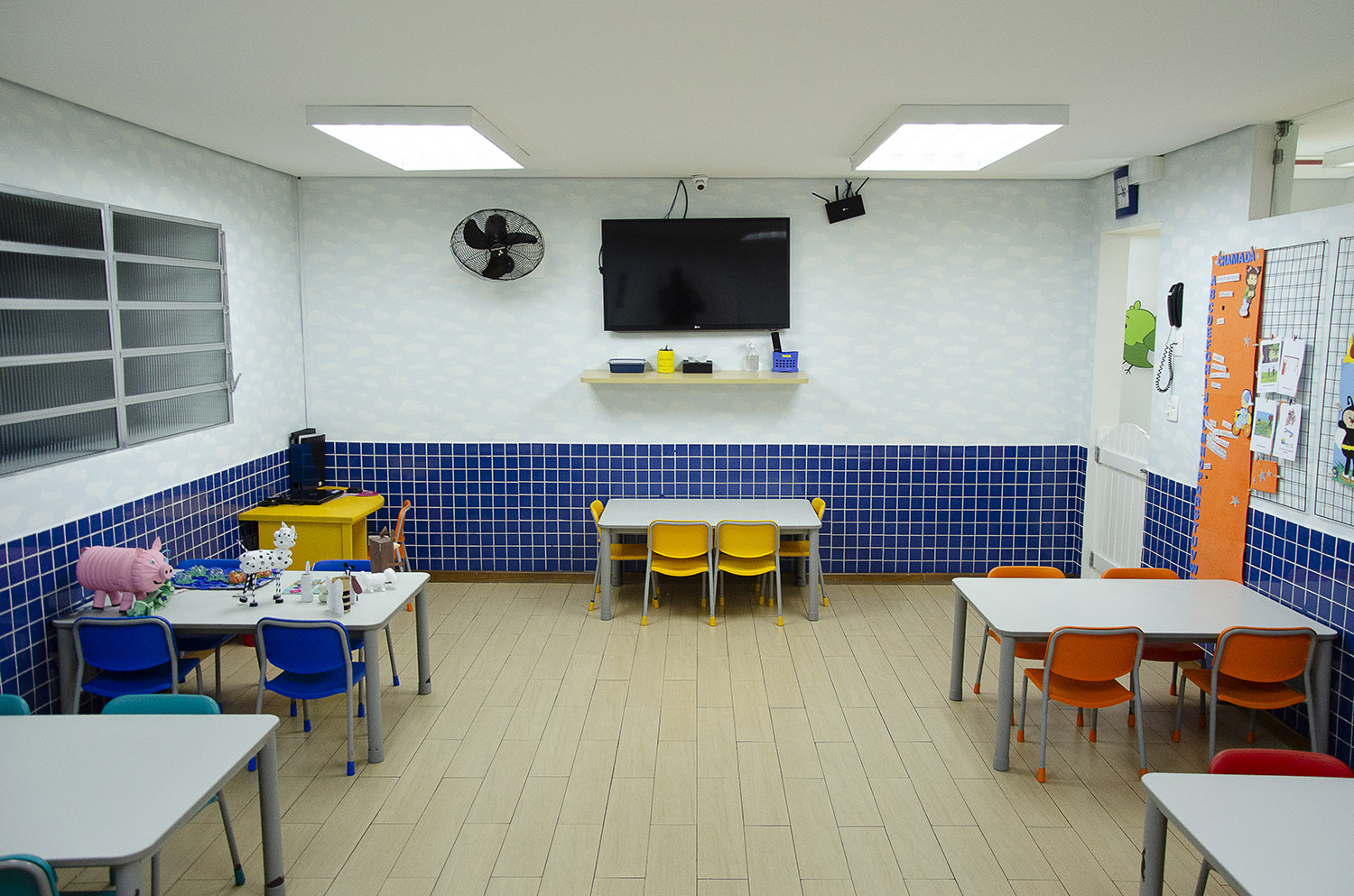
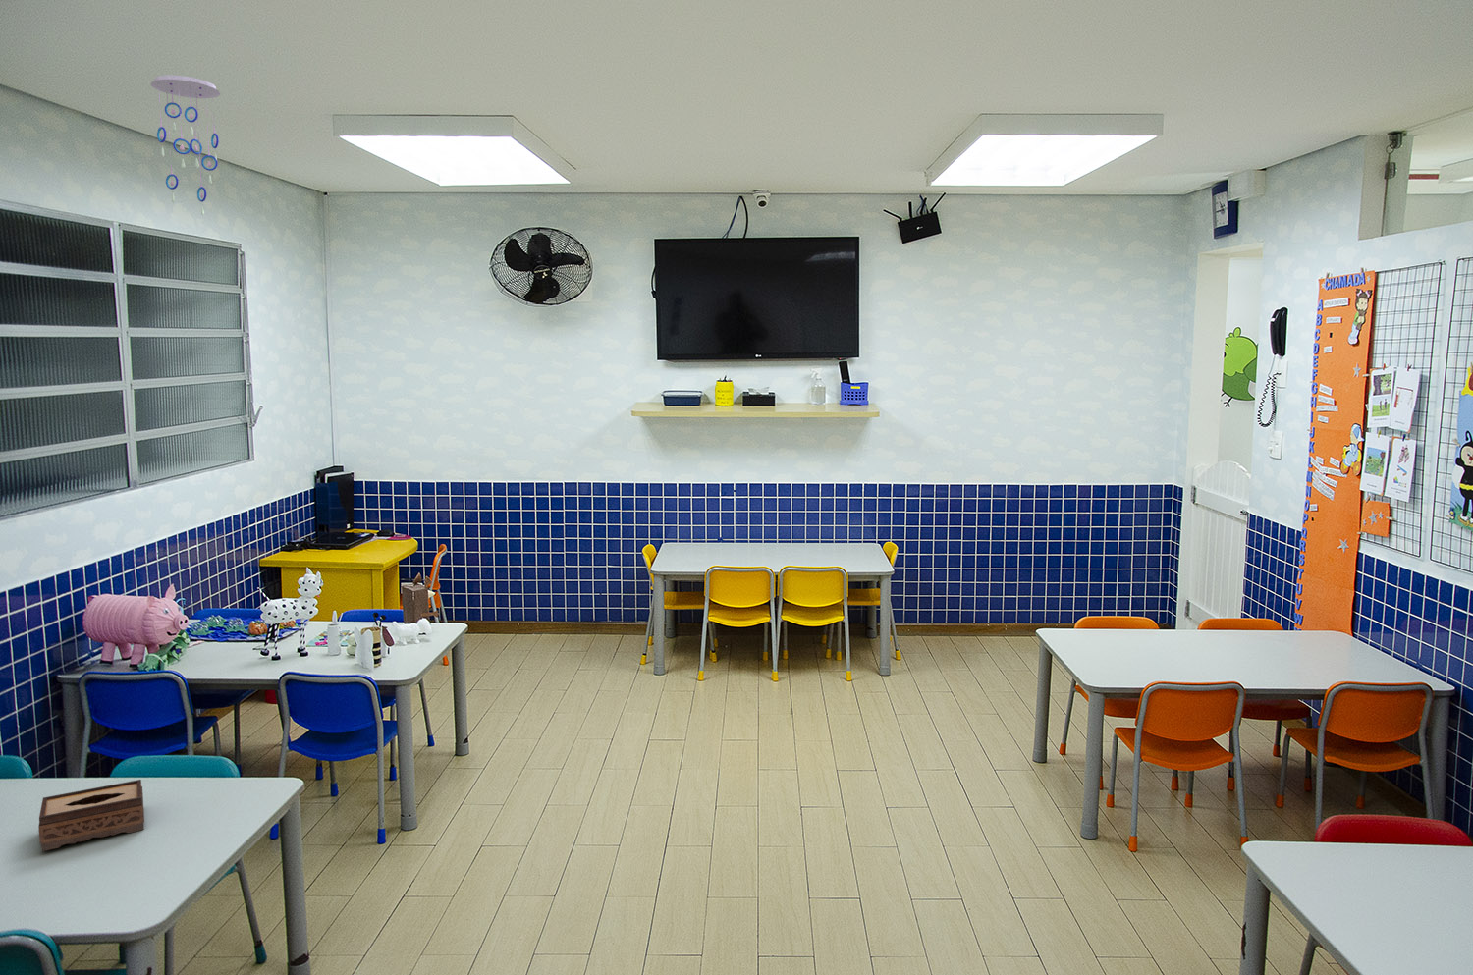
+ tissue box [37,779,146,852]
+ ceiling mobile [150,74,221,217]
